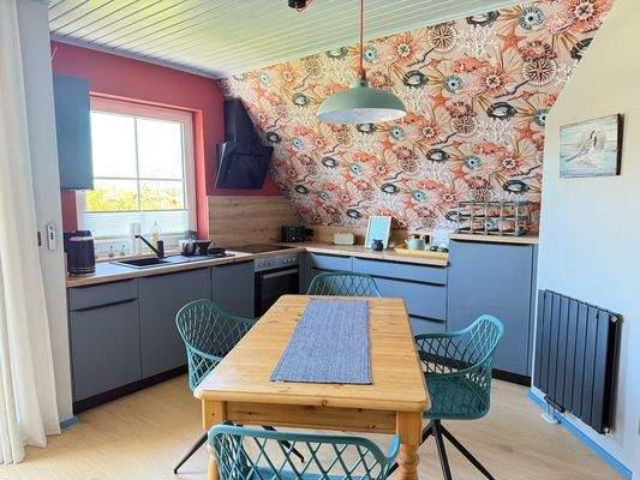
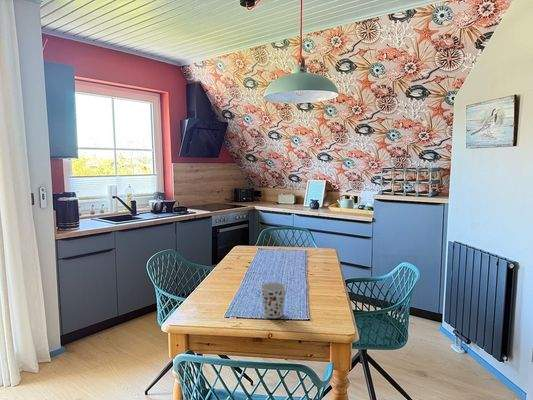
+ cup [259,282,287,319]
